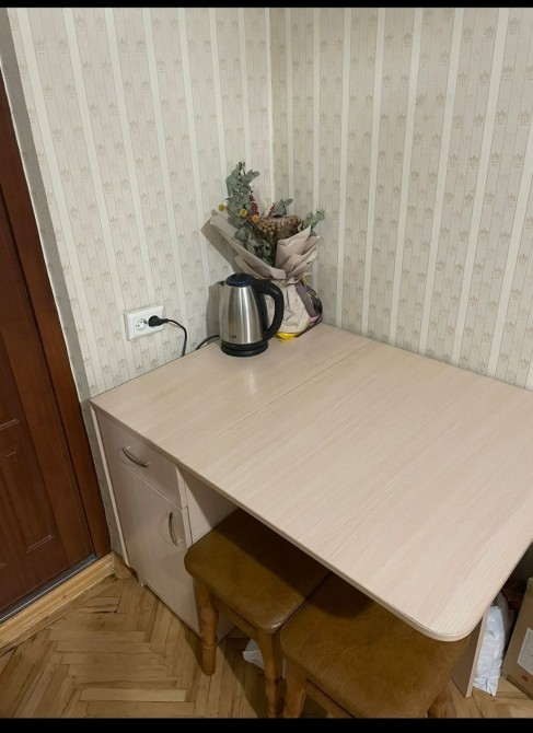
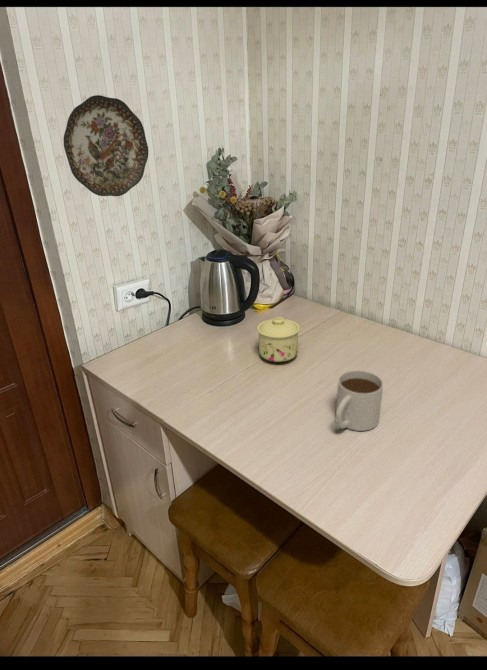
+ sugar bowl [256,316,301,363]
+ mug [335,369,384,432]
+ decorative plate [63,94,149,197]
